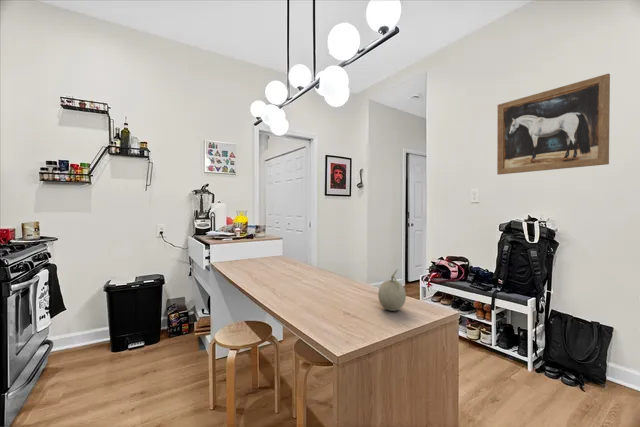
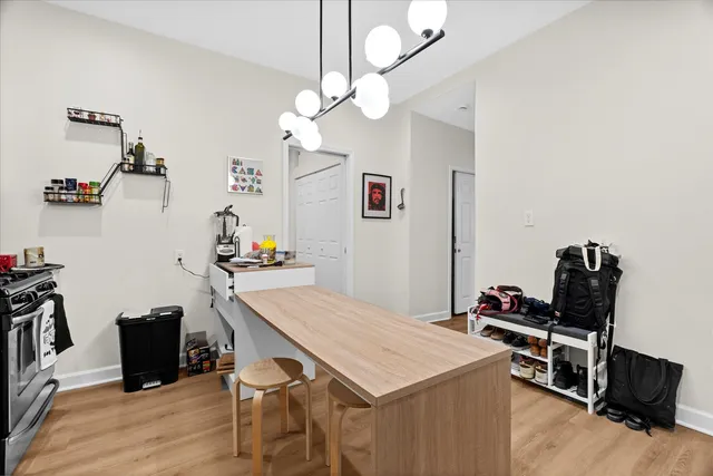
- wall art [496,73,611,176]
- fruit [377,268,407,312]
